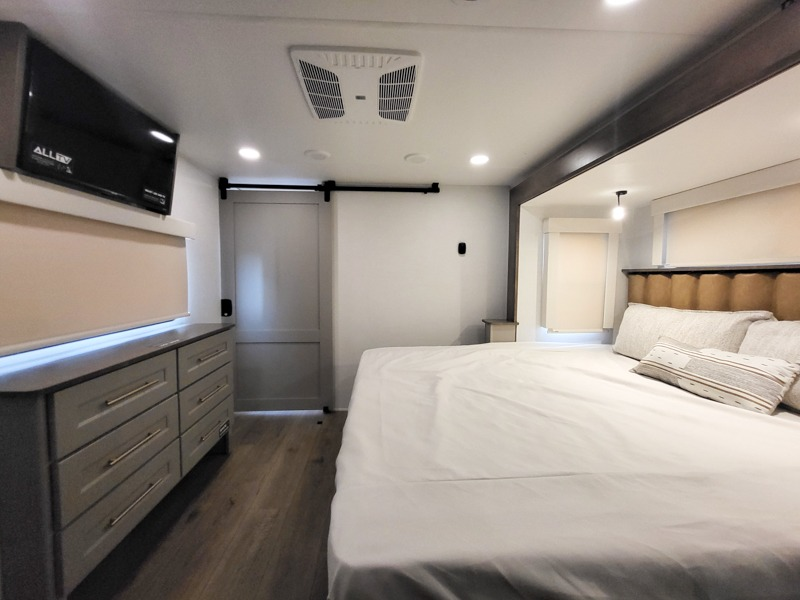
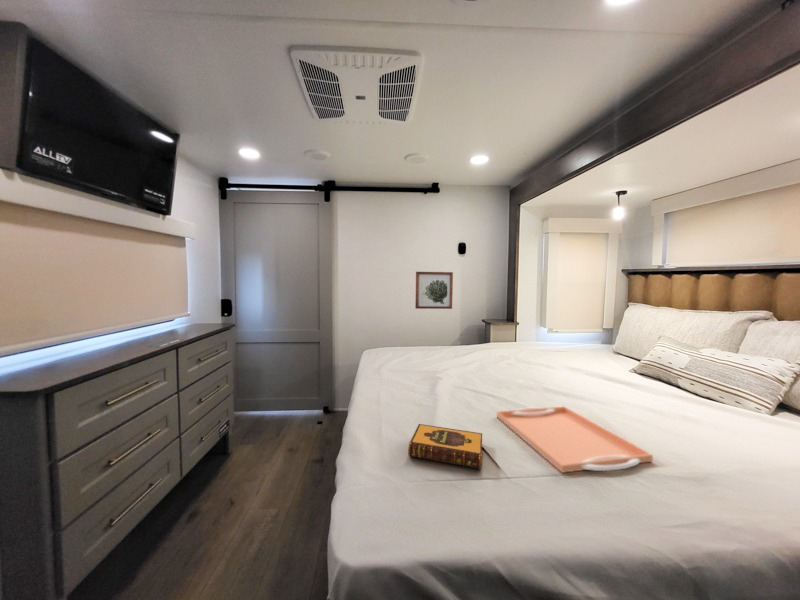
+ wall art [414,271,454,310]
+ serving tray [496,405,654,474]
+ hardback book [407,423,483,471]
